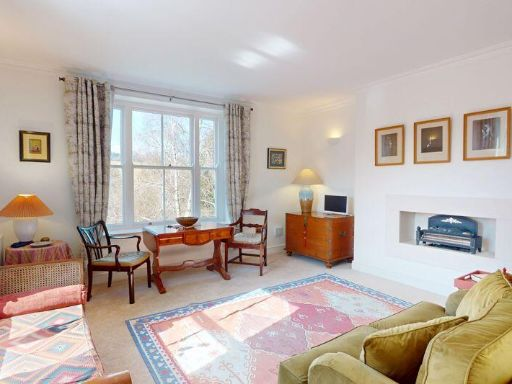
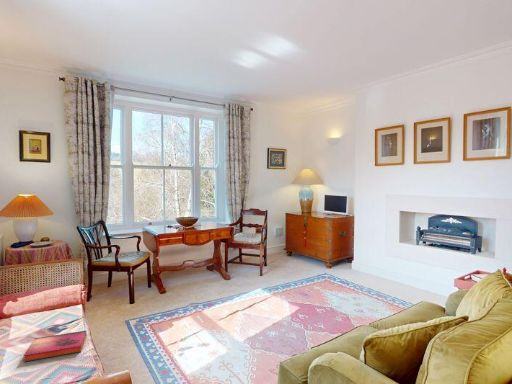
+ hardback book [23,330,87,363]
